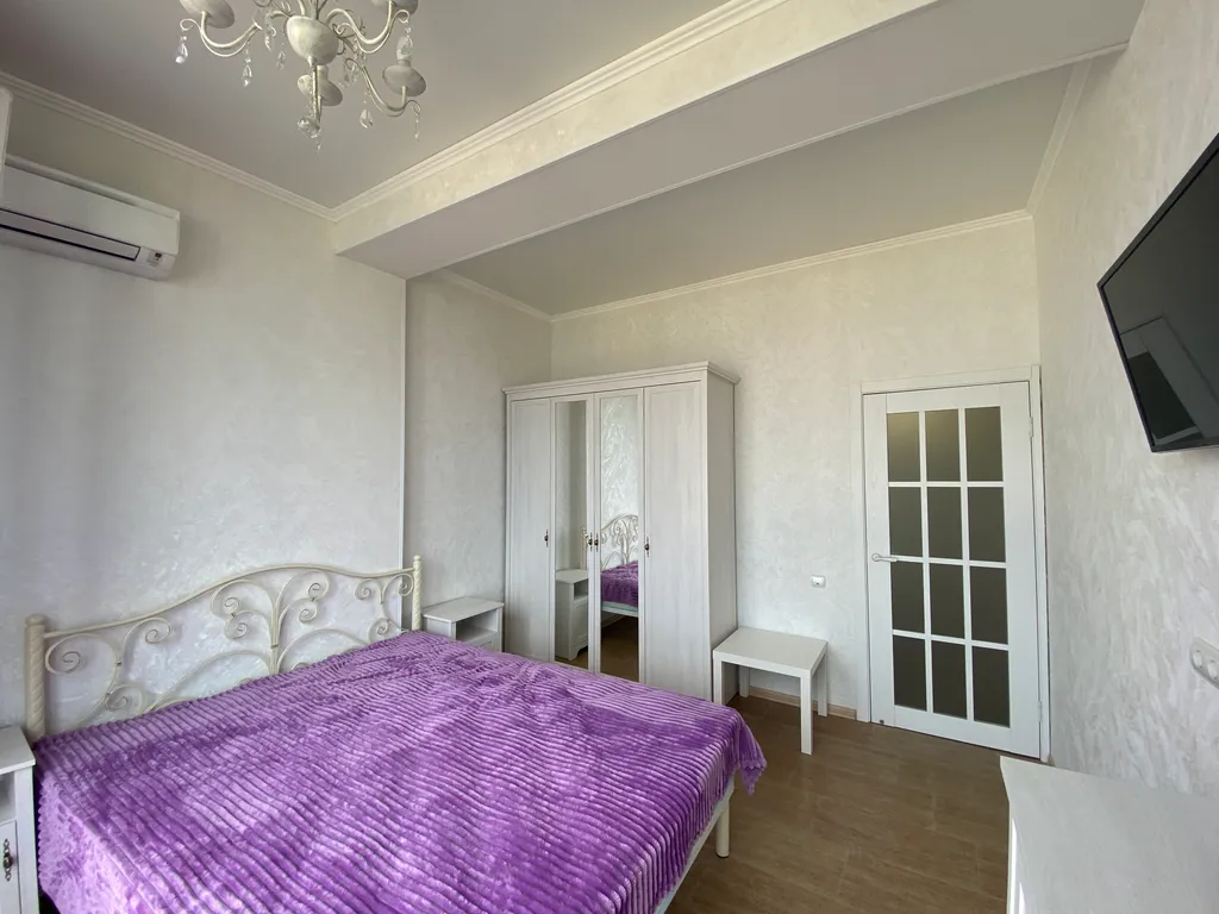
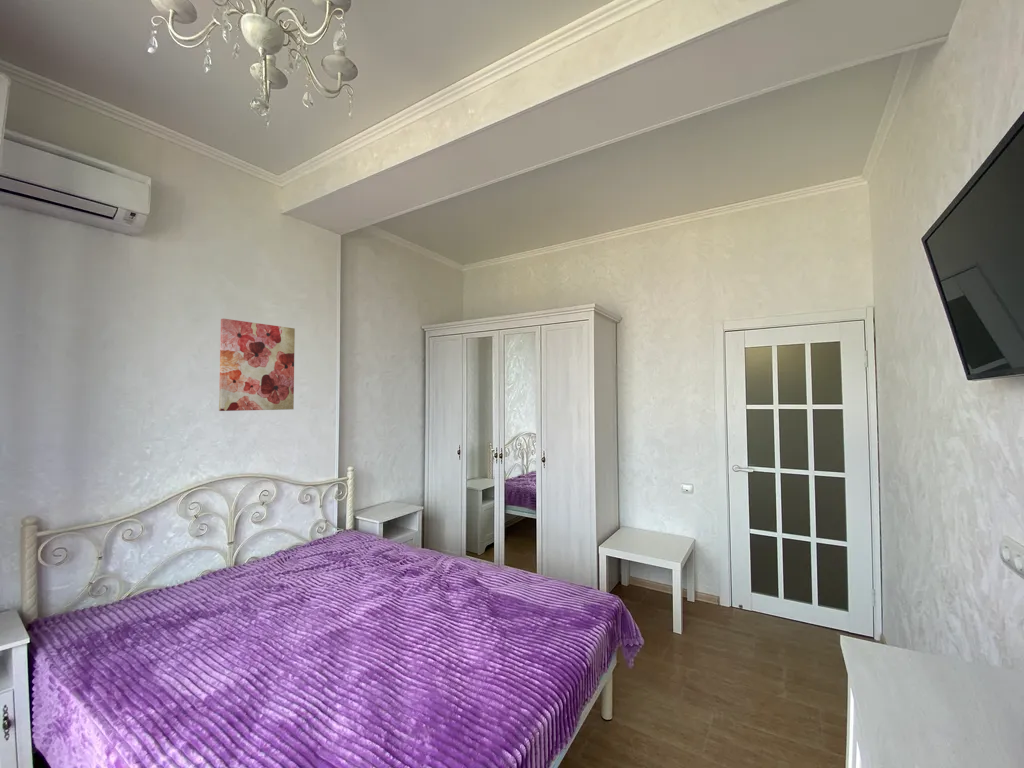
+ wall art [218,318,296,412]
